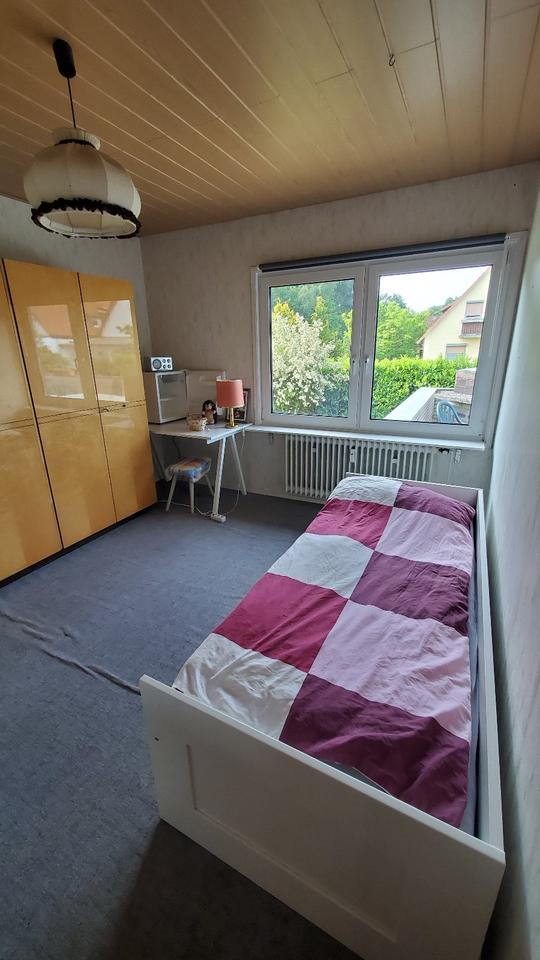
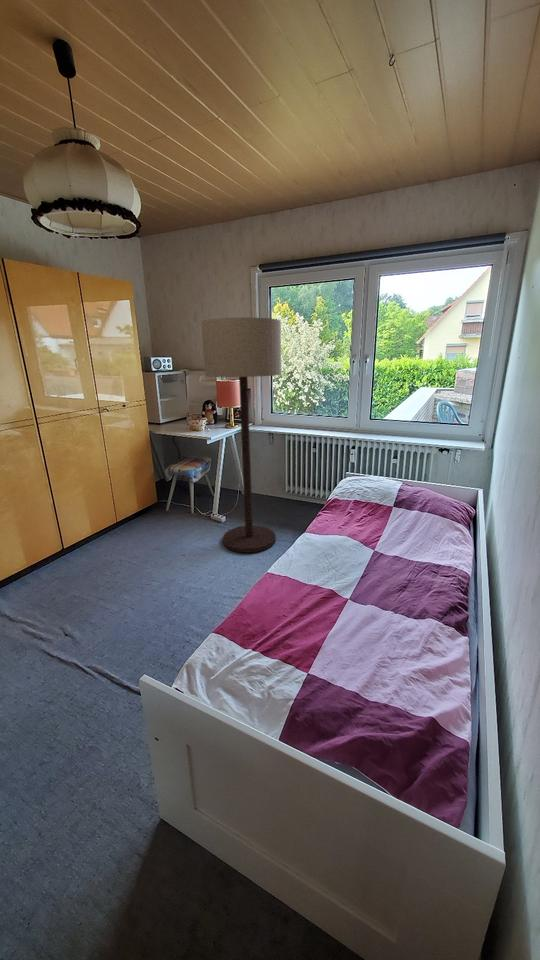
+ floor lamp [200,317,282,554]
